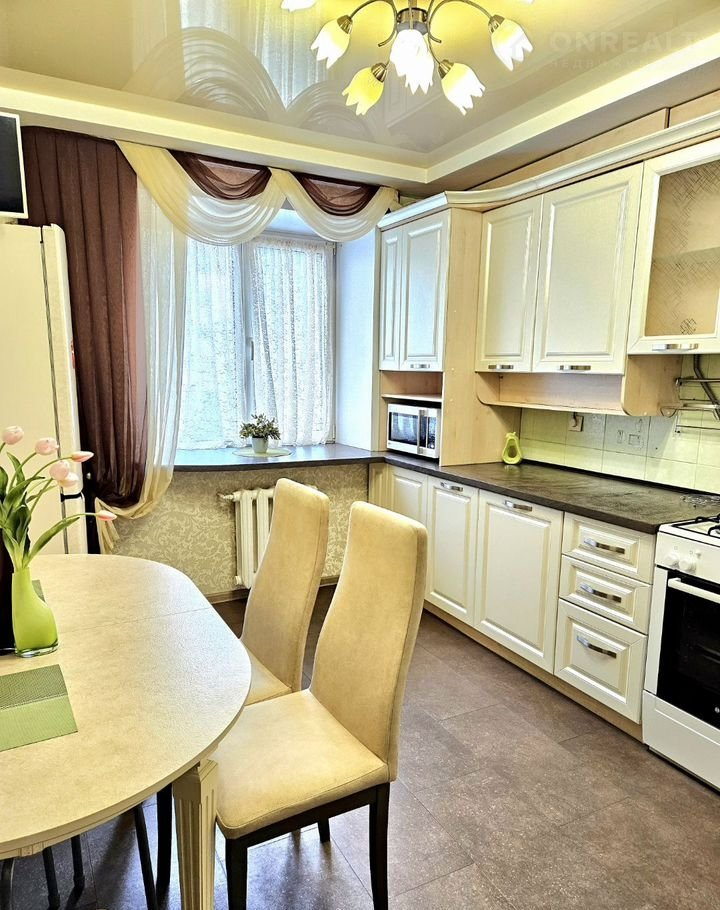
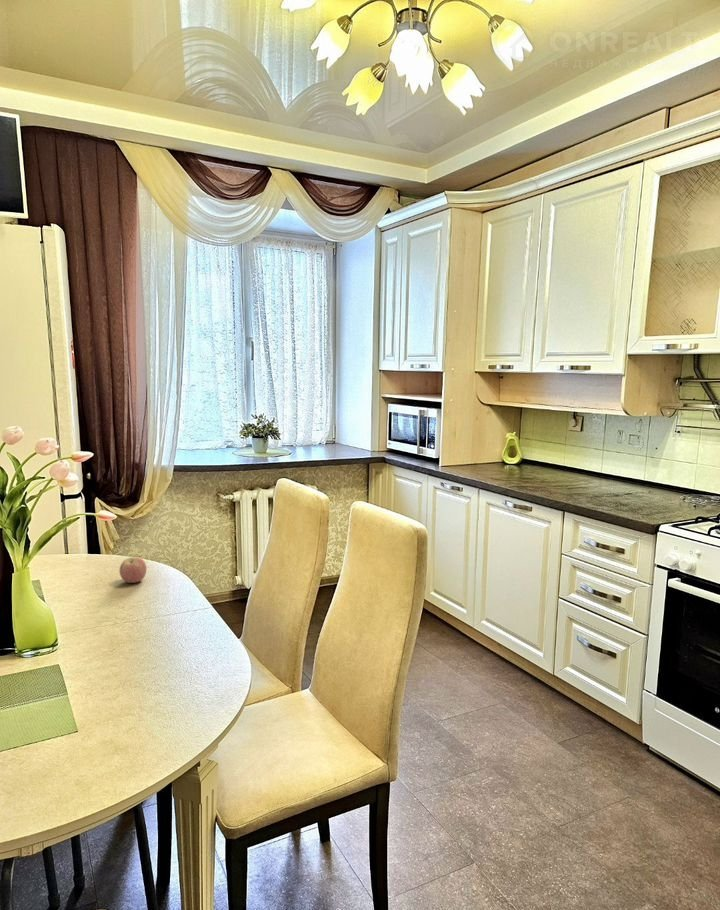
+ apple [118,556,148,584]
